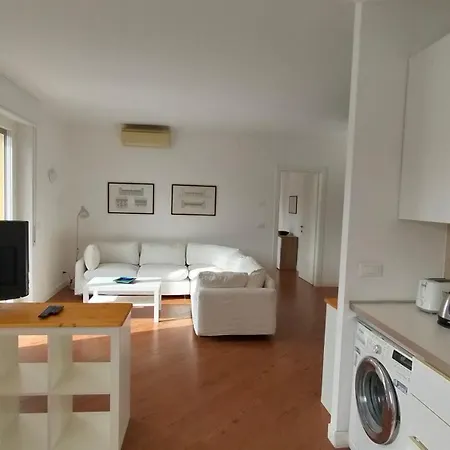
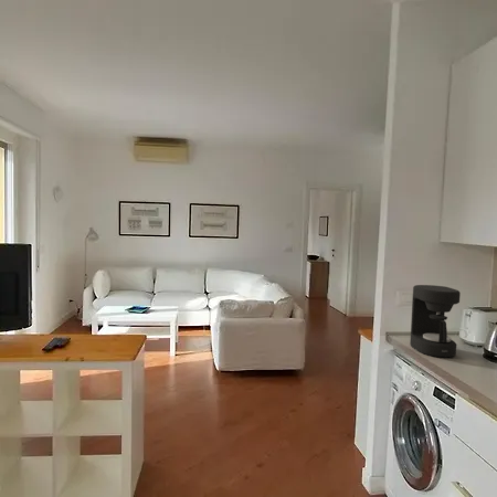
+ coffee maker [409,284,462,359]
